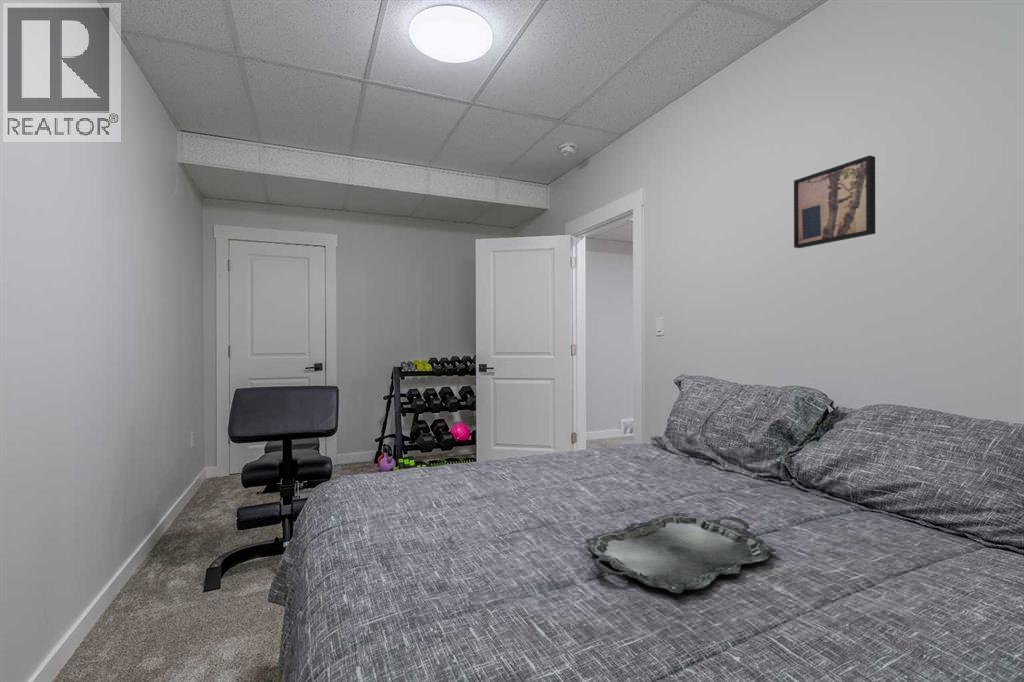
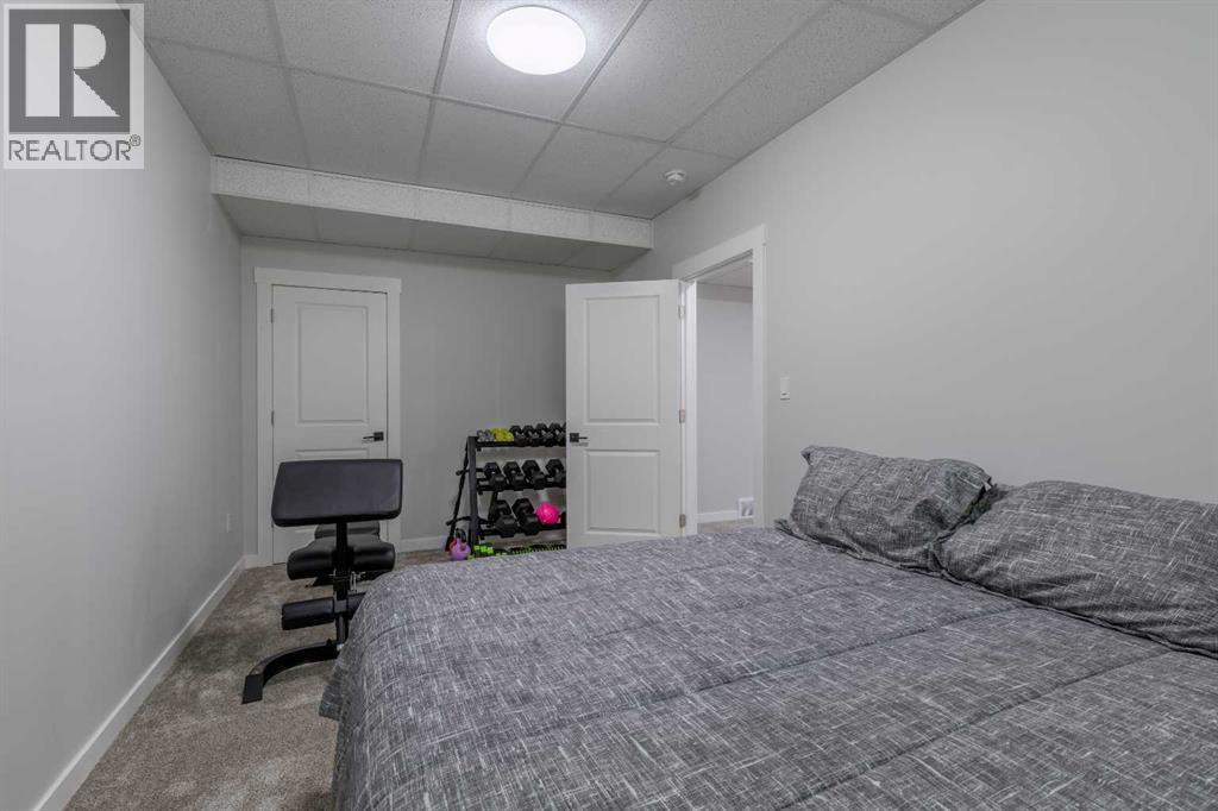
- serving tray [585,512,777,595]
- wall art [793,154,876,249]
